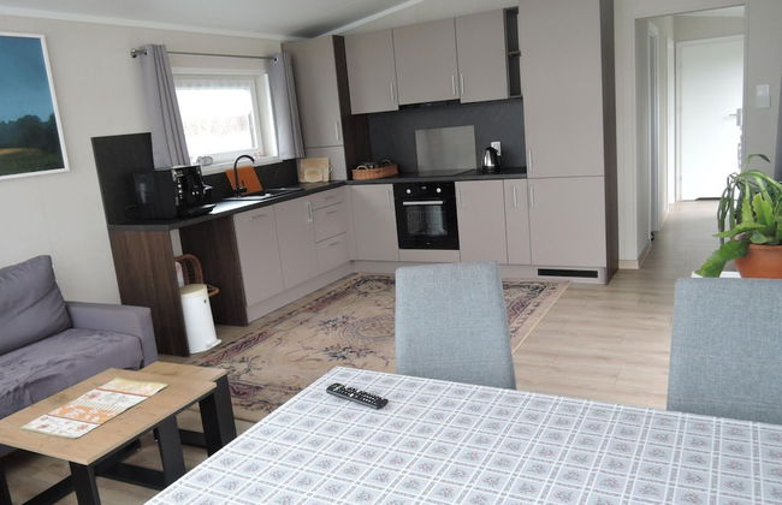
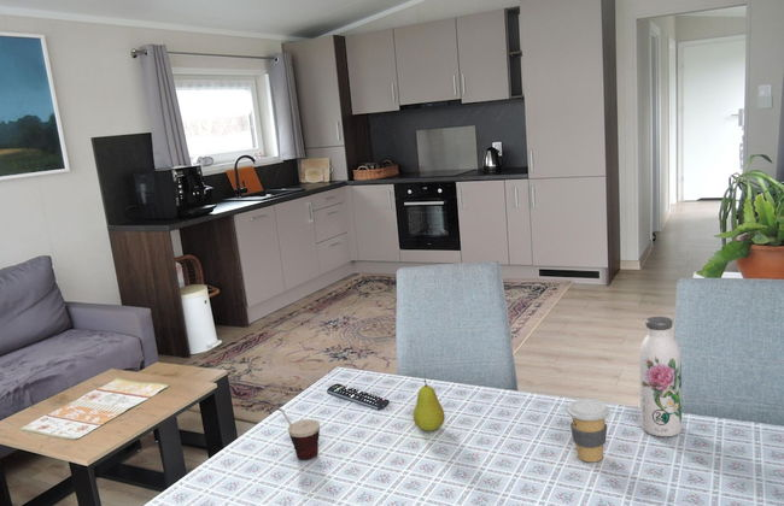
+ fruit [413,378,446,433]
+ coffee cup [566,398,610,463]
+ cup [263,402,321,461]
+ water bottle [638,316,684,437]
